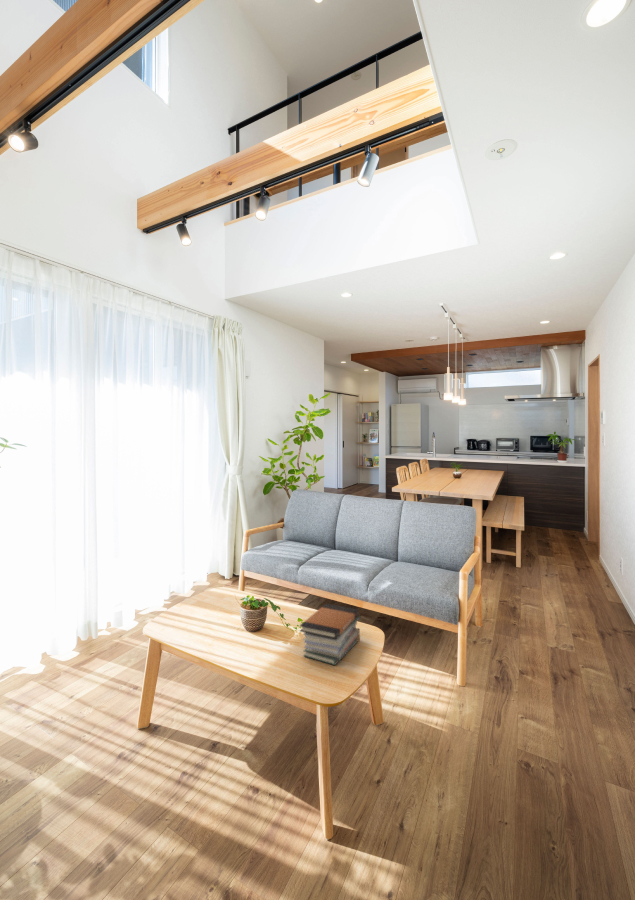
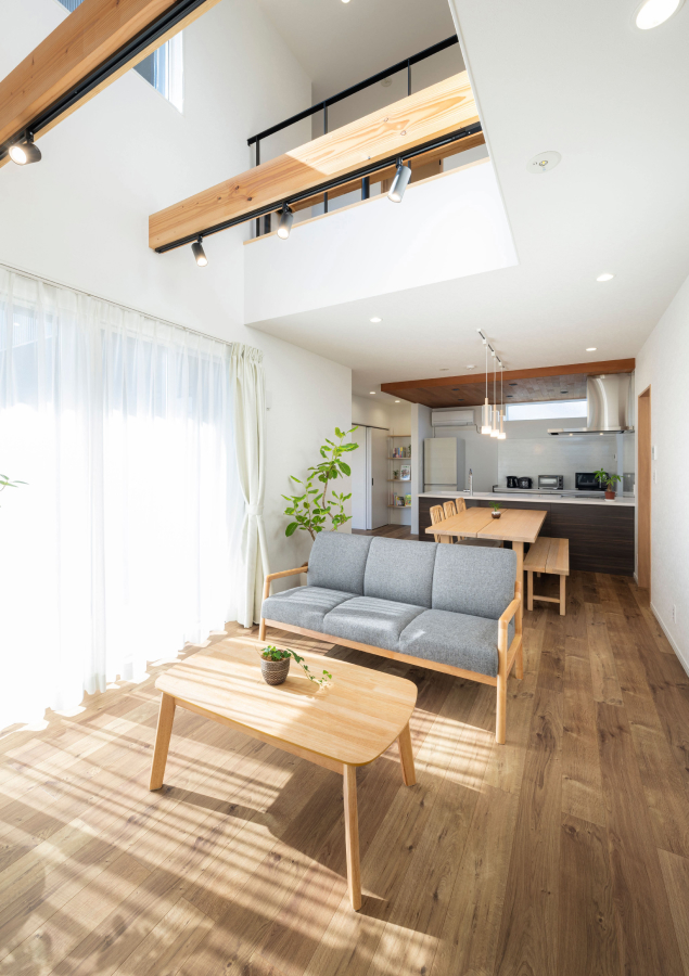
- book stack [299,603,362,666]
